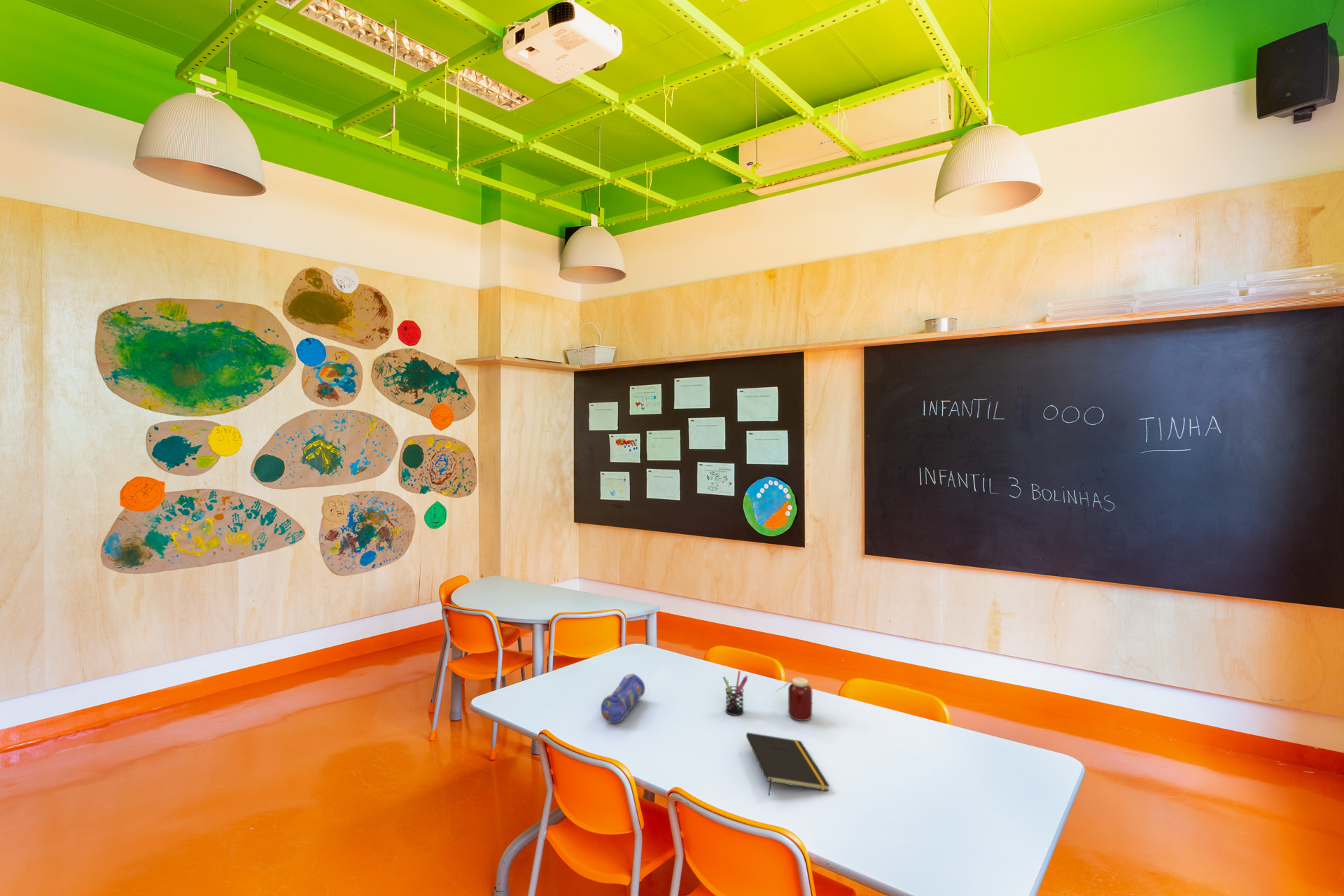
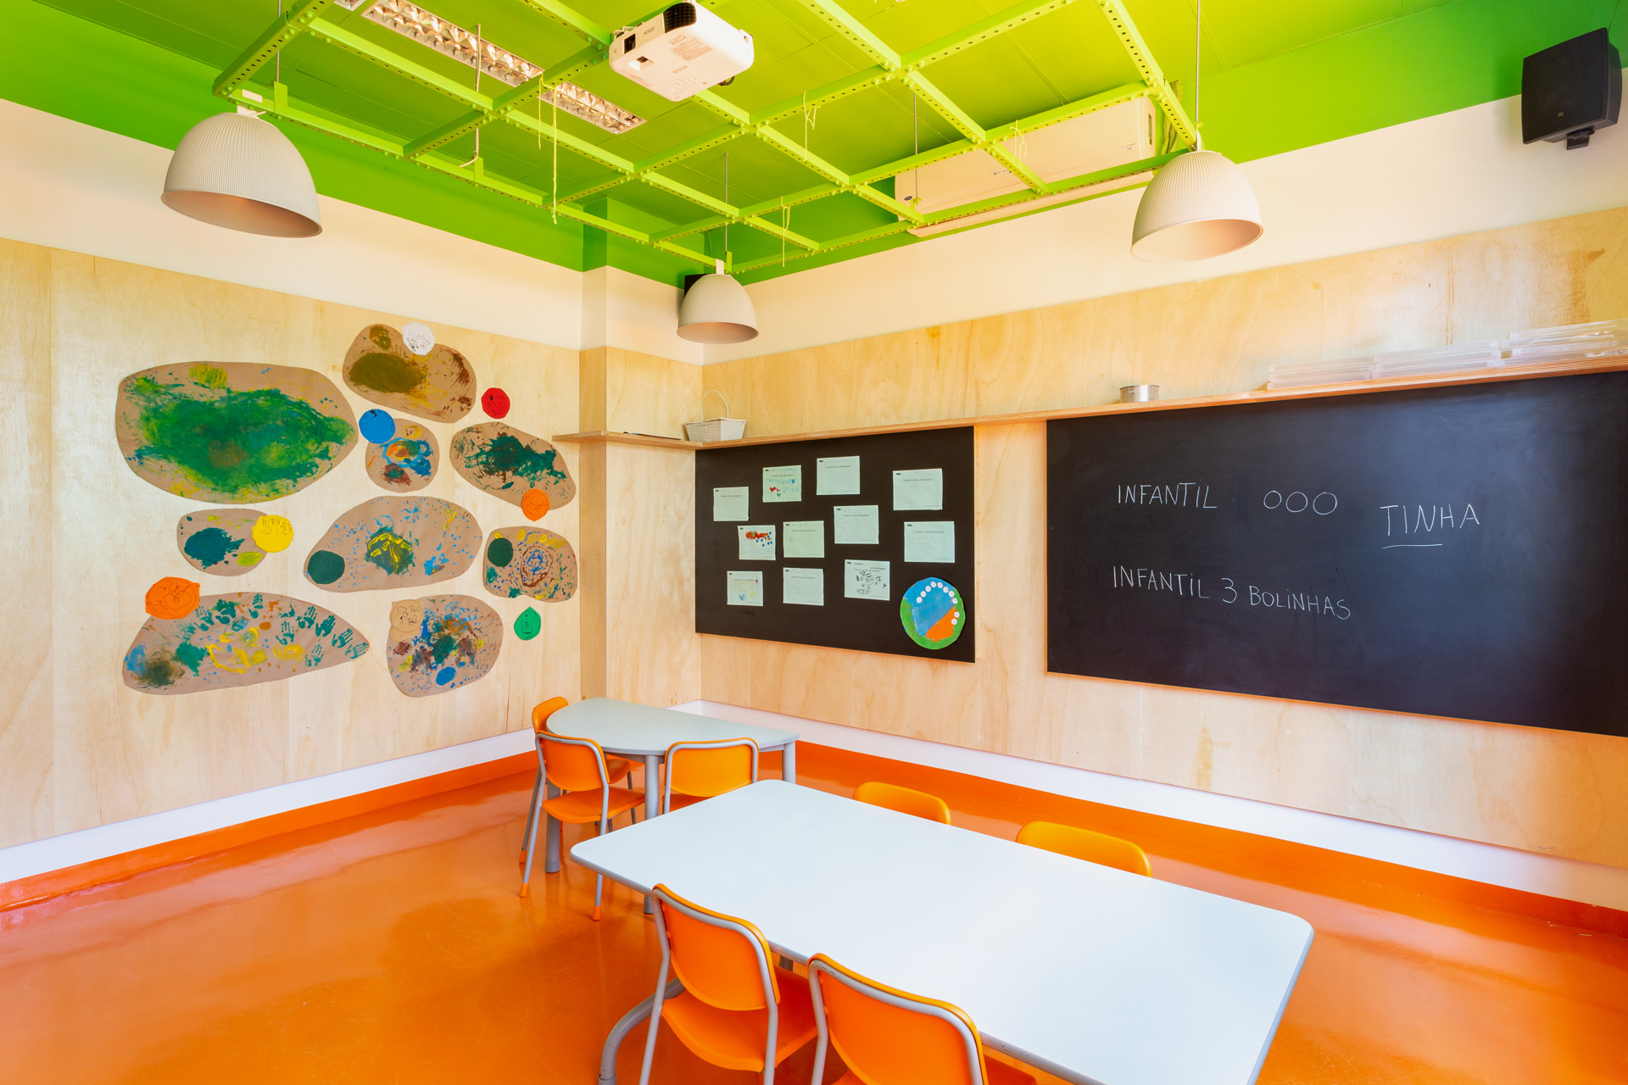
- pen holder [722,670,748,716]
- notepad [745,731,830,797]
- jar [775,676,813,722]
- pencil case [600,673,645,724]
